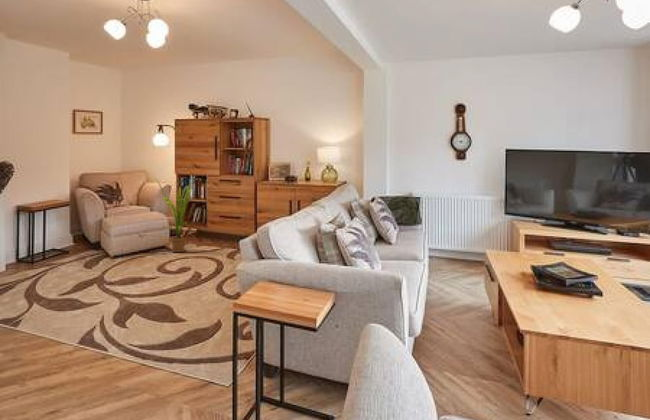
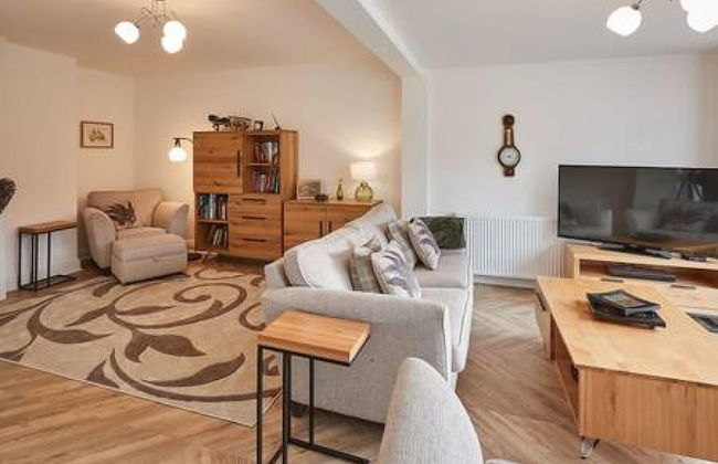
- house plant [154,177,200,253]
